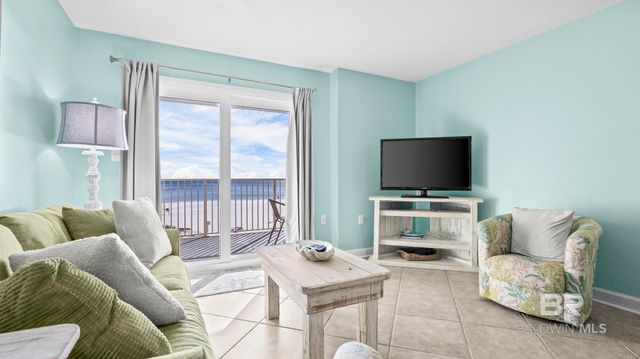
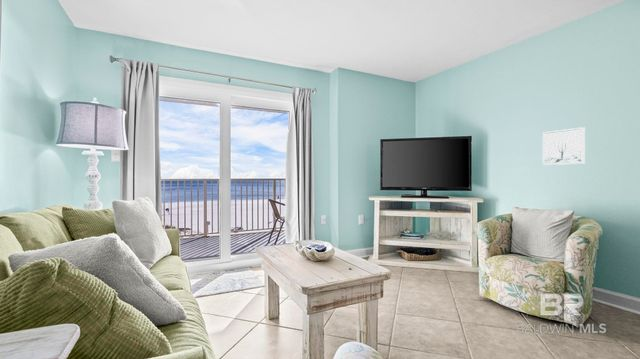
+ wall art [542,126,586,166]
